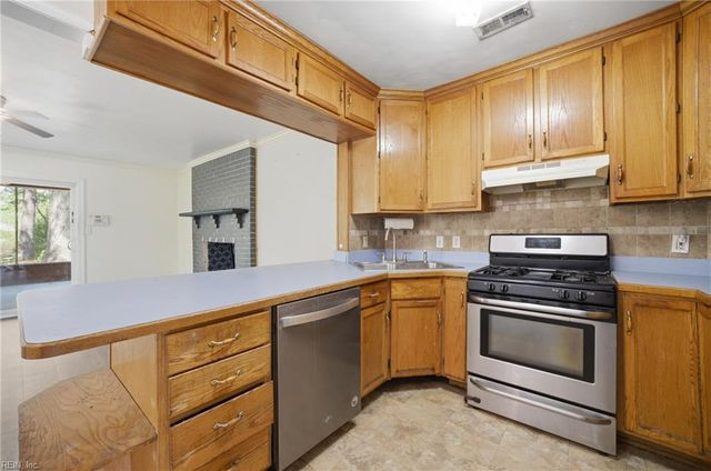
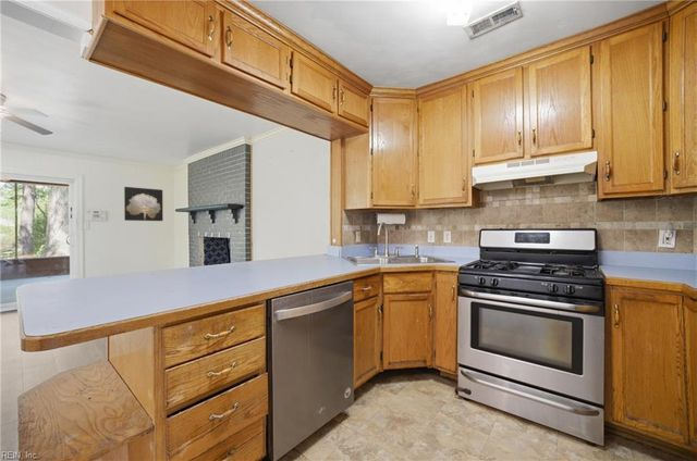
+ wall art [123,186,163,222]
